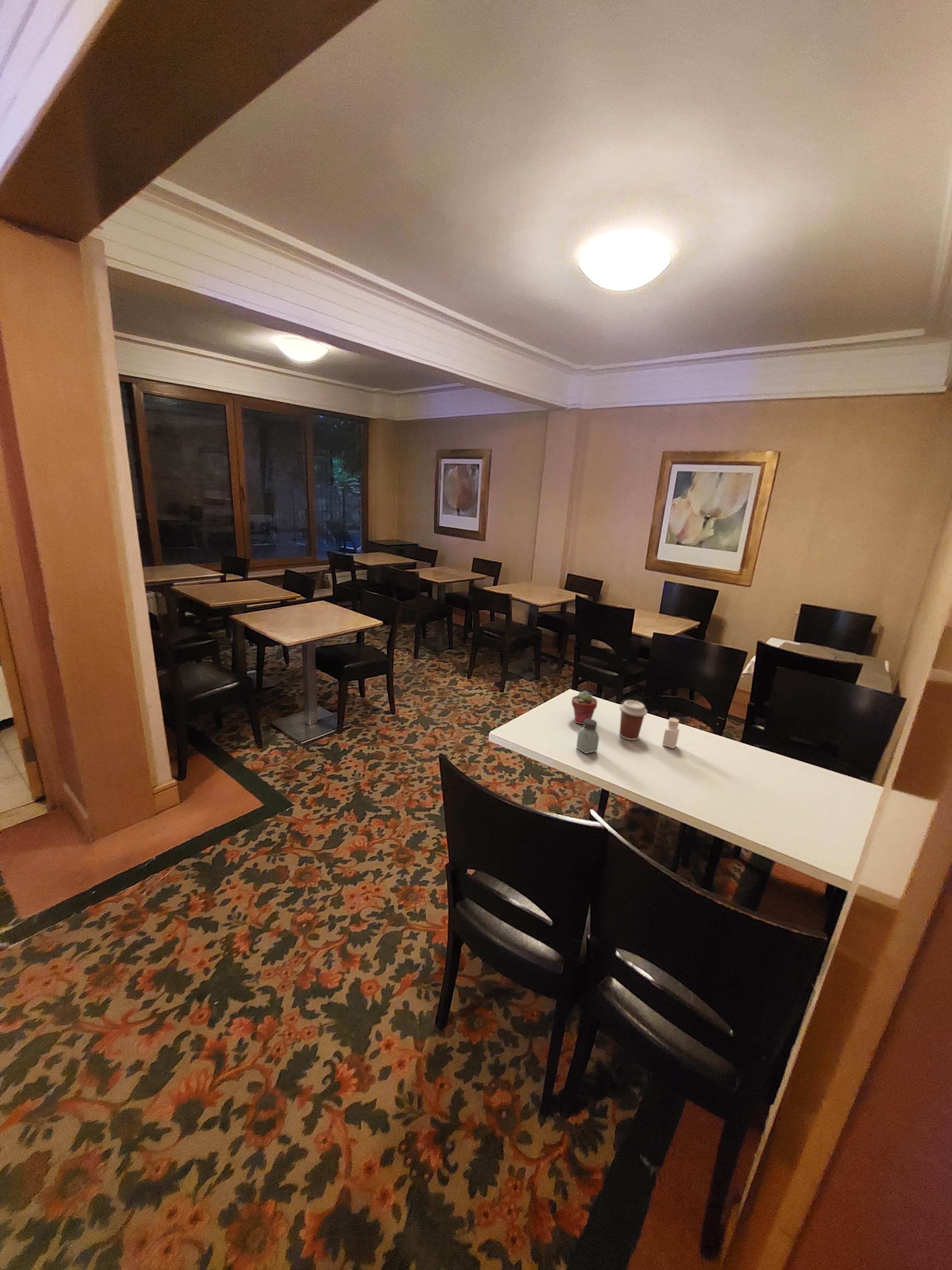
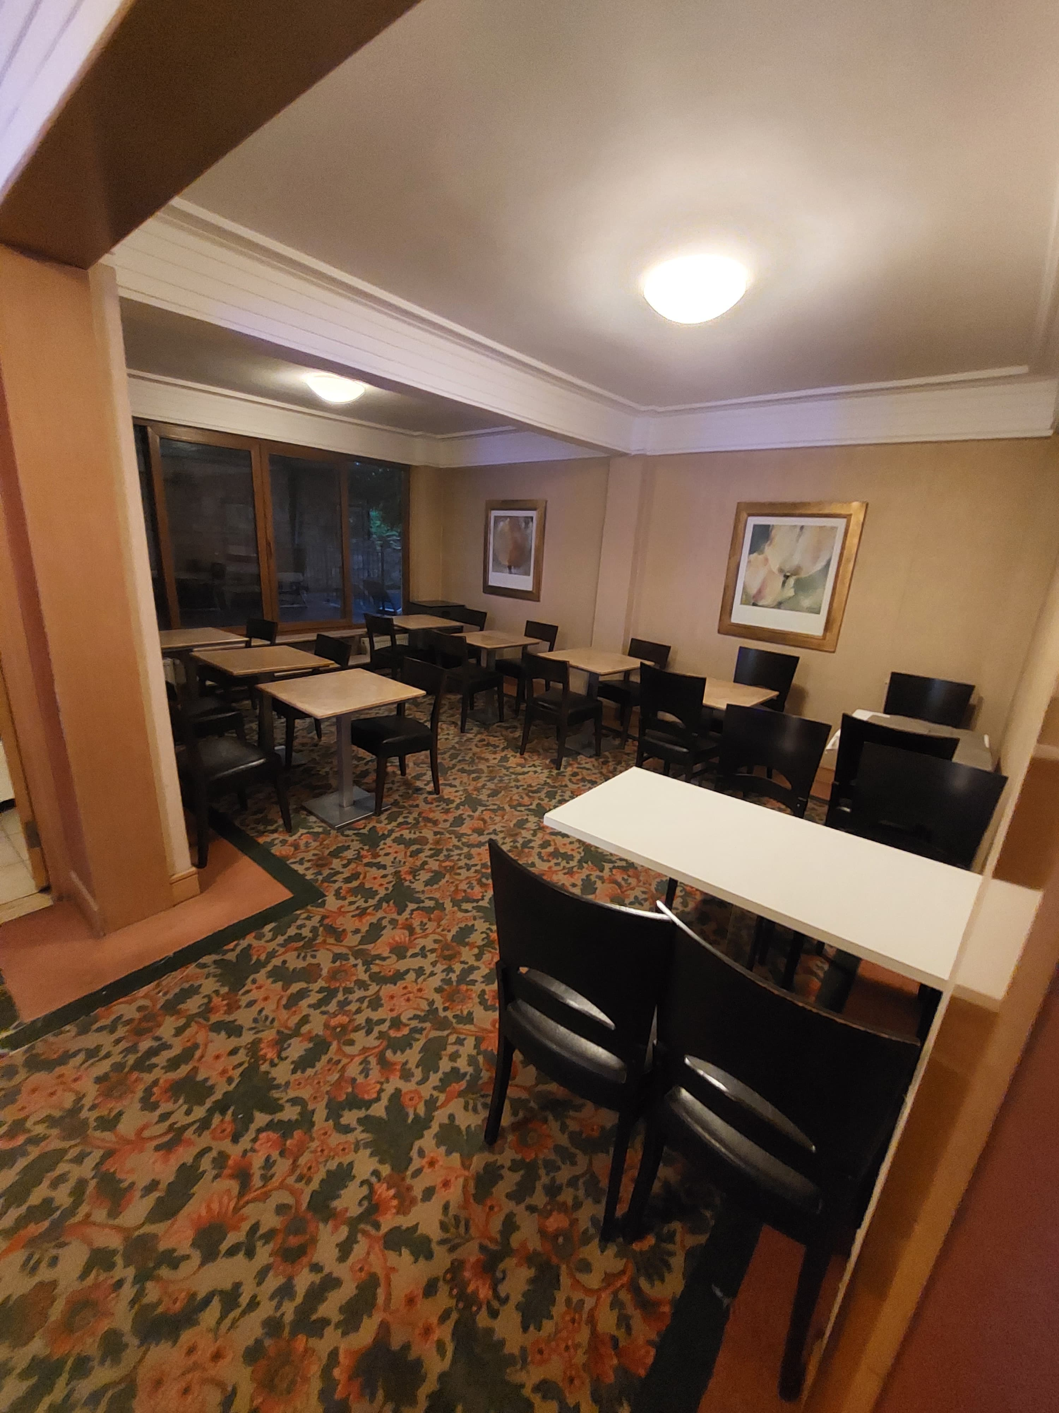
- potted succulent [572,690,598,725]
- saltshaker [576,719,599,754]
- coffee cup [619,700,648,741]
- pepper shaker [662,718,680,749]
